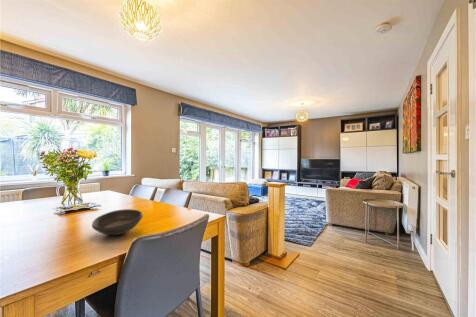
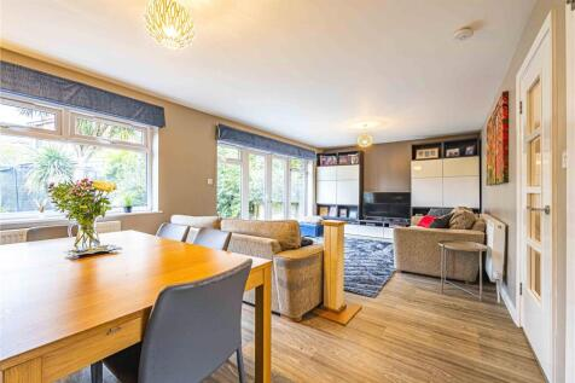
- bowl [91,208,144,236]
